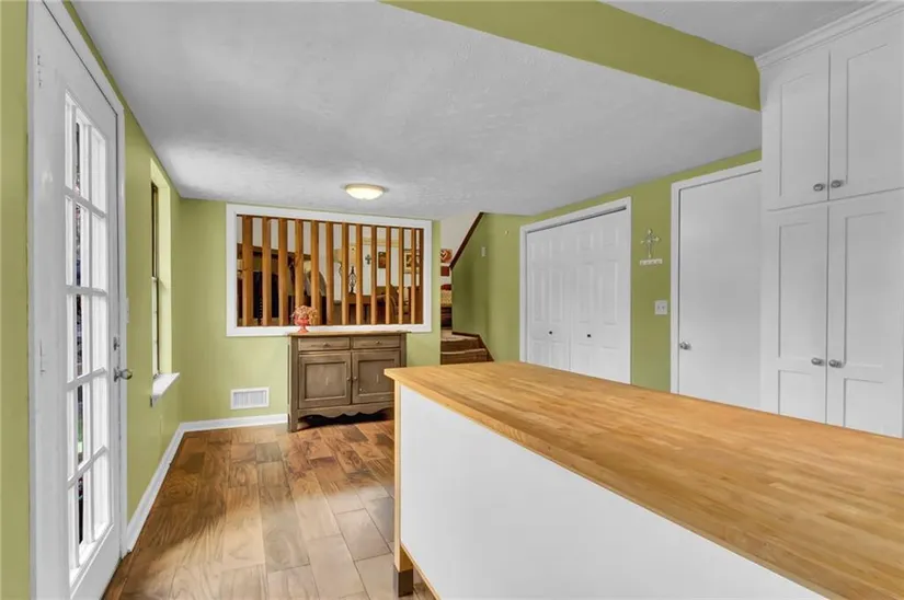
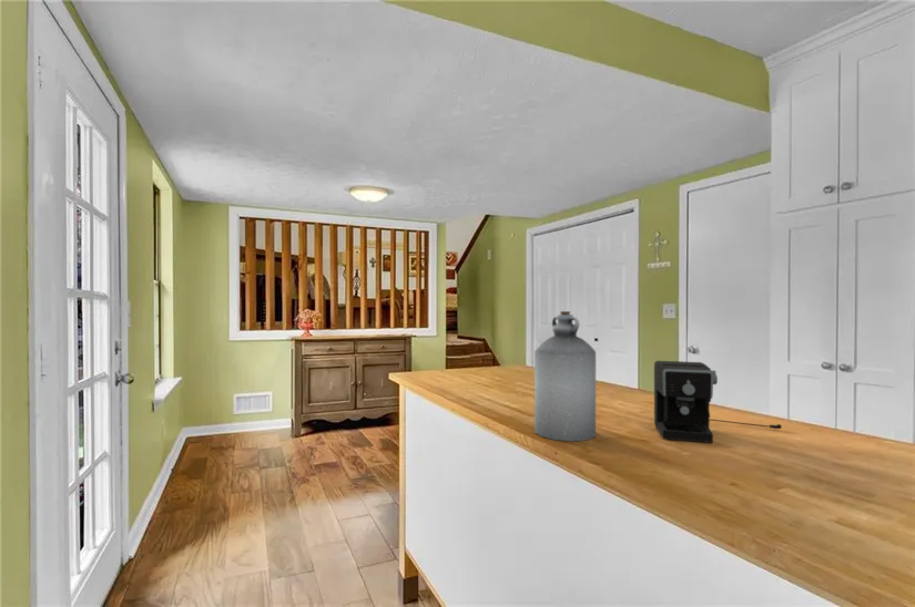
+ coffee maker [653,360,783,444]
+ bottle [533,310,597,442]
